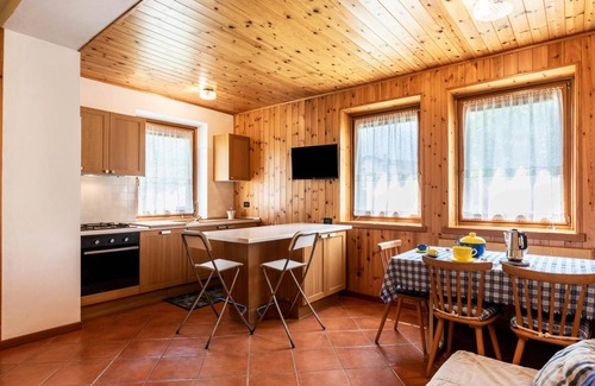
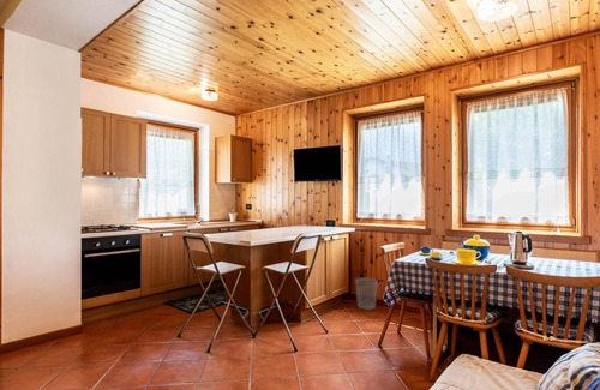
+ wastebasket [354,277,379,311]
